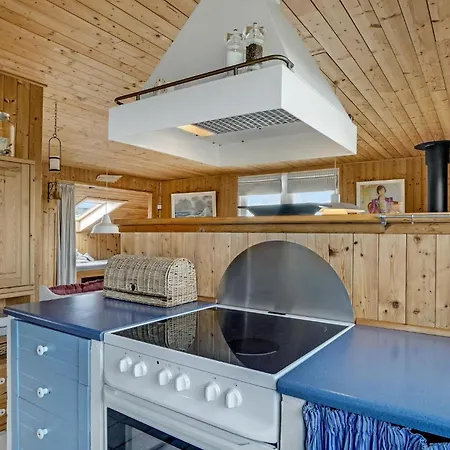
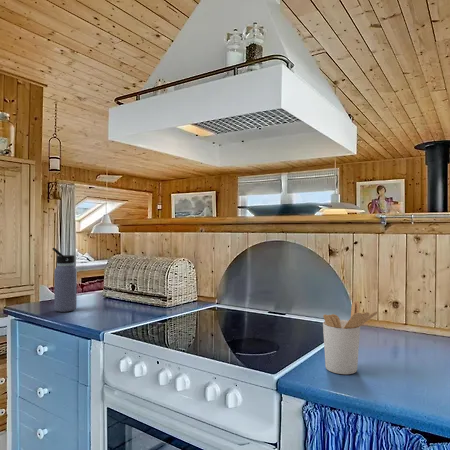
+ water bottle [51,247,78,313]
+ utensil holder [322,300,379,375]
